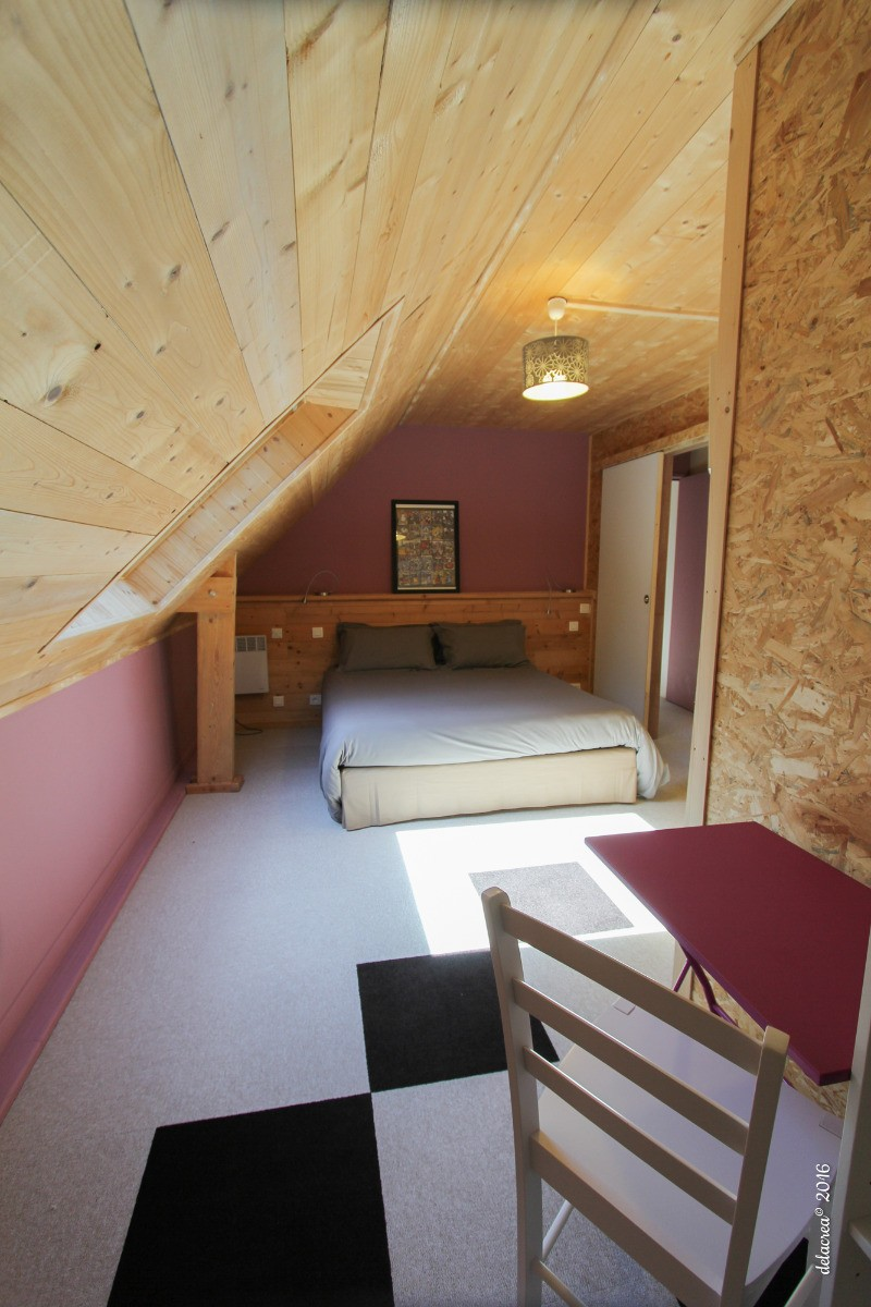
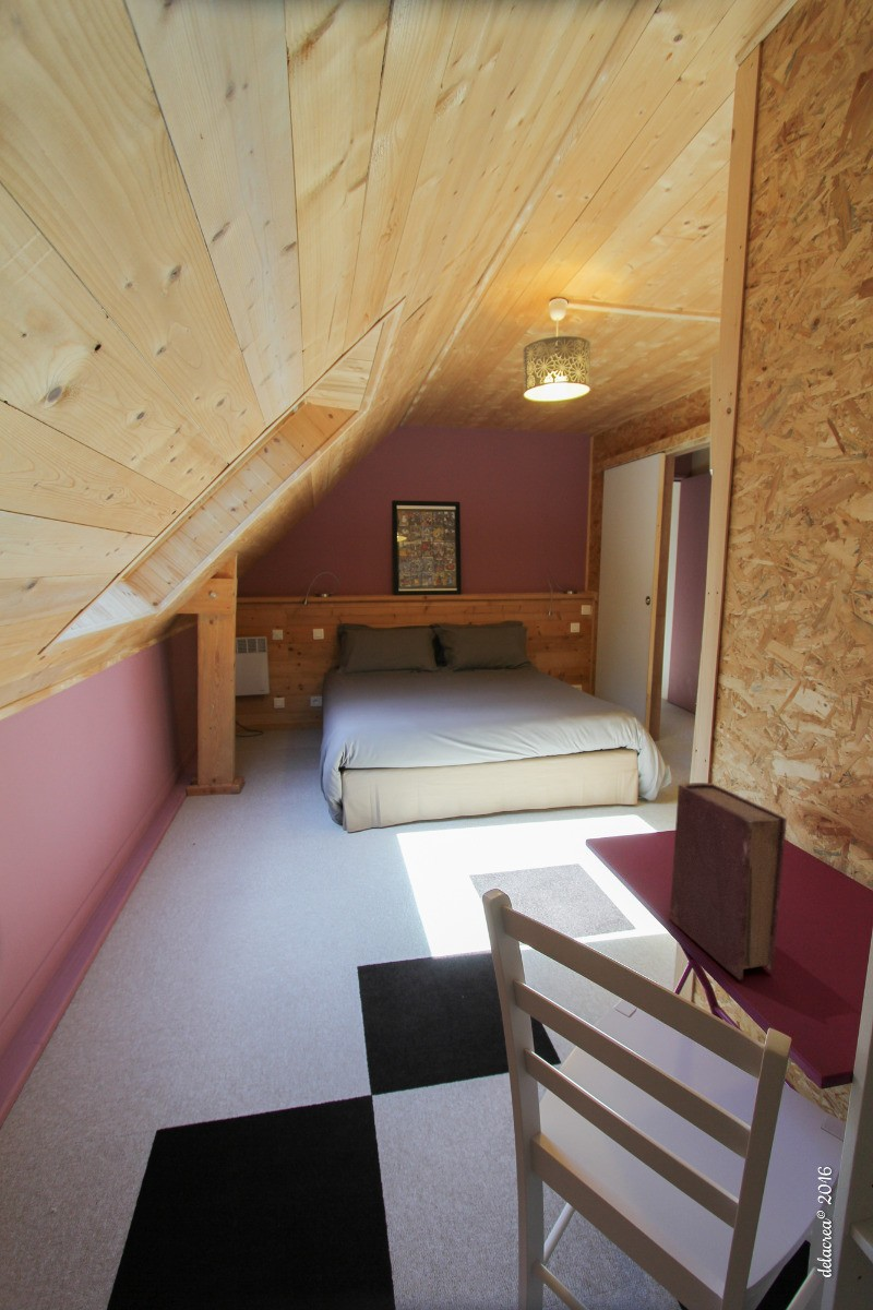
+ book [668,782,788,980]
